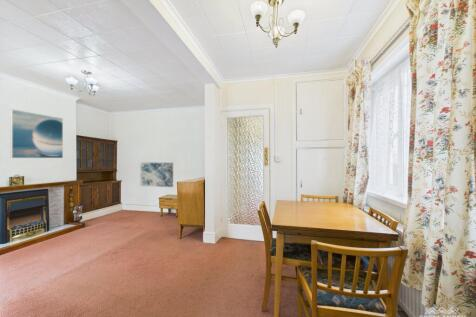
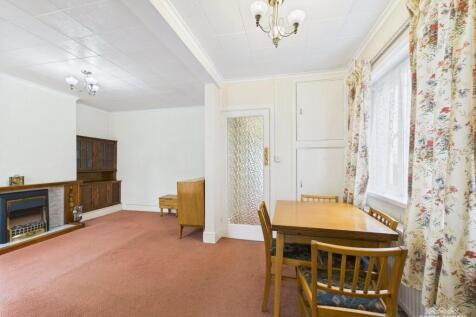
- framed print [10,108,64,159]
- wall art [140,161,174,188]
